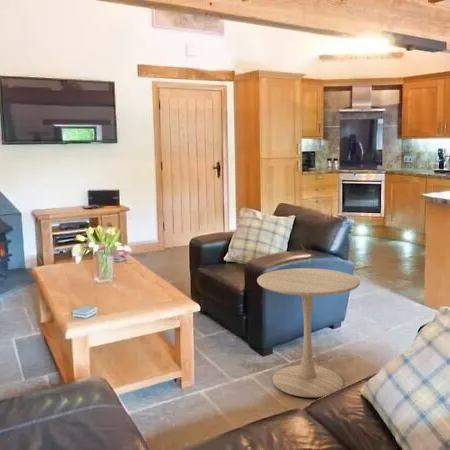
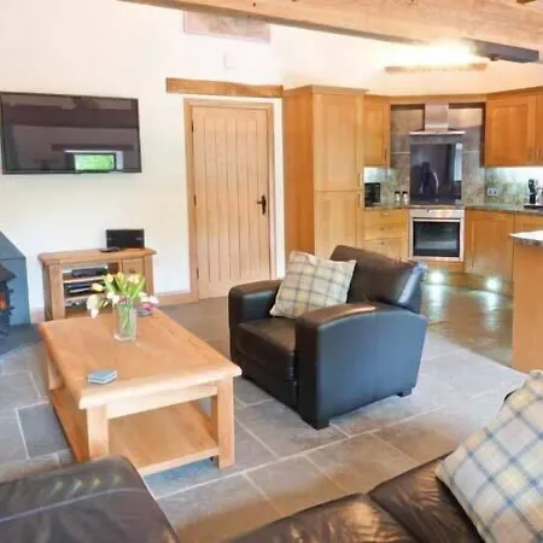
- side table [256,267,361,398]
